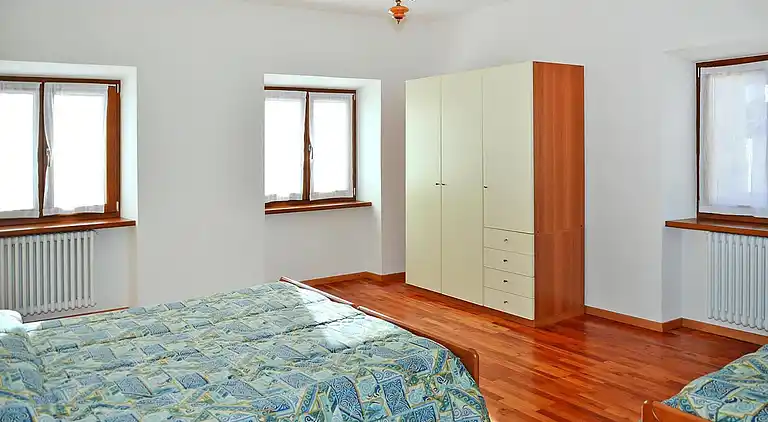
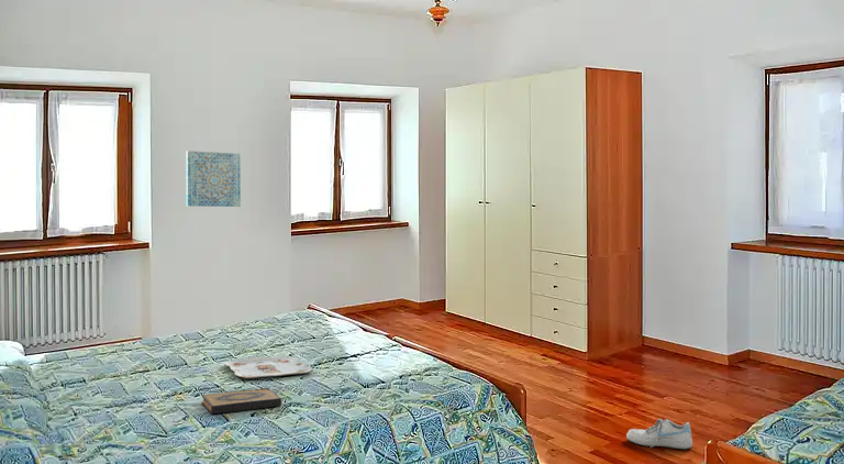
+ hardback book [201,387,282,415]
+ shoe [625,418,693,451]
+ wall art [185,150,242,208]
+ serving tray [224,356,313,379]
